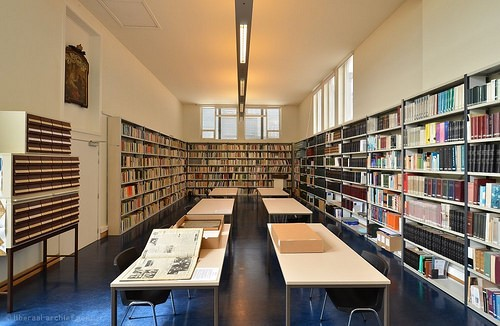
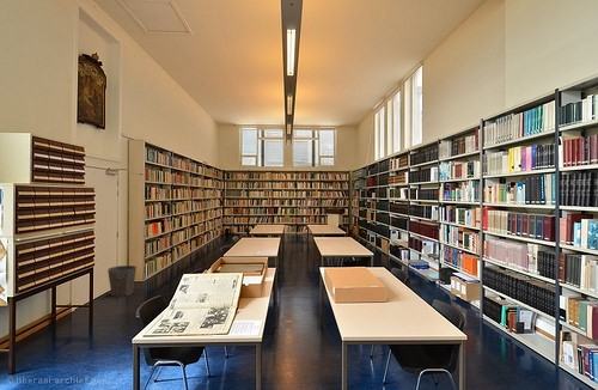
+ waste bin [106,264,138,298]
